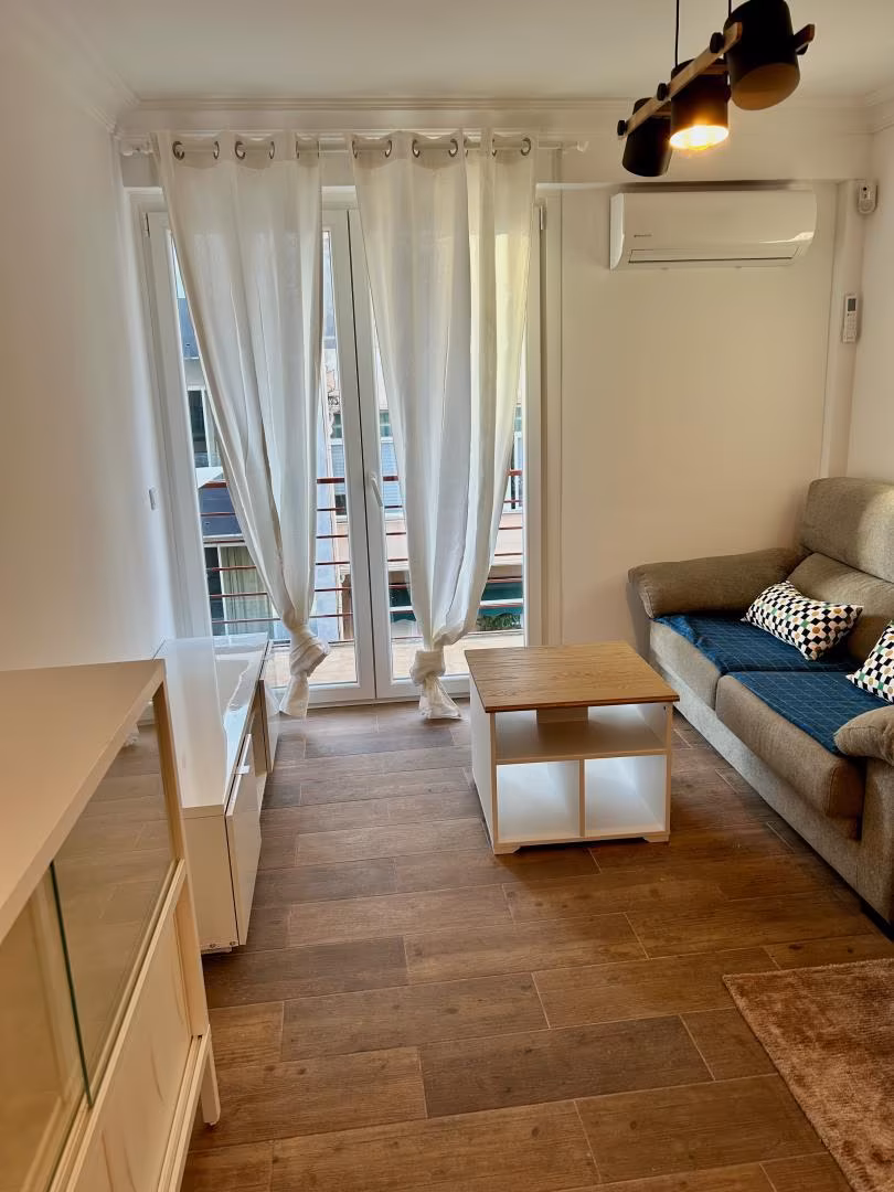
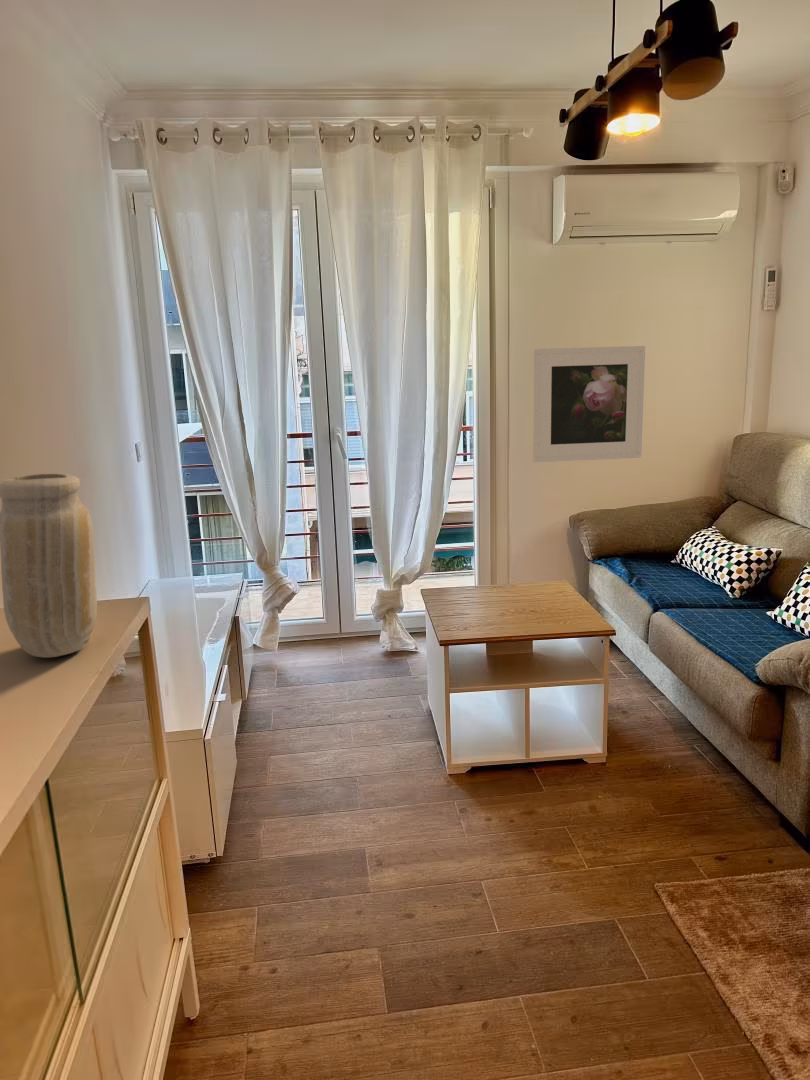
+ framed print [532,345,646,463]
+ vase [0,472,98,659]
